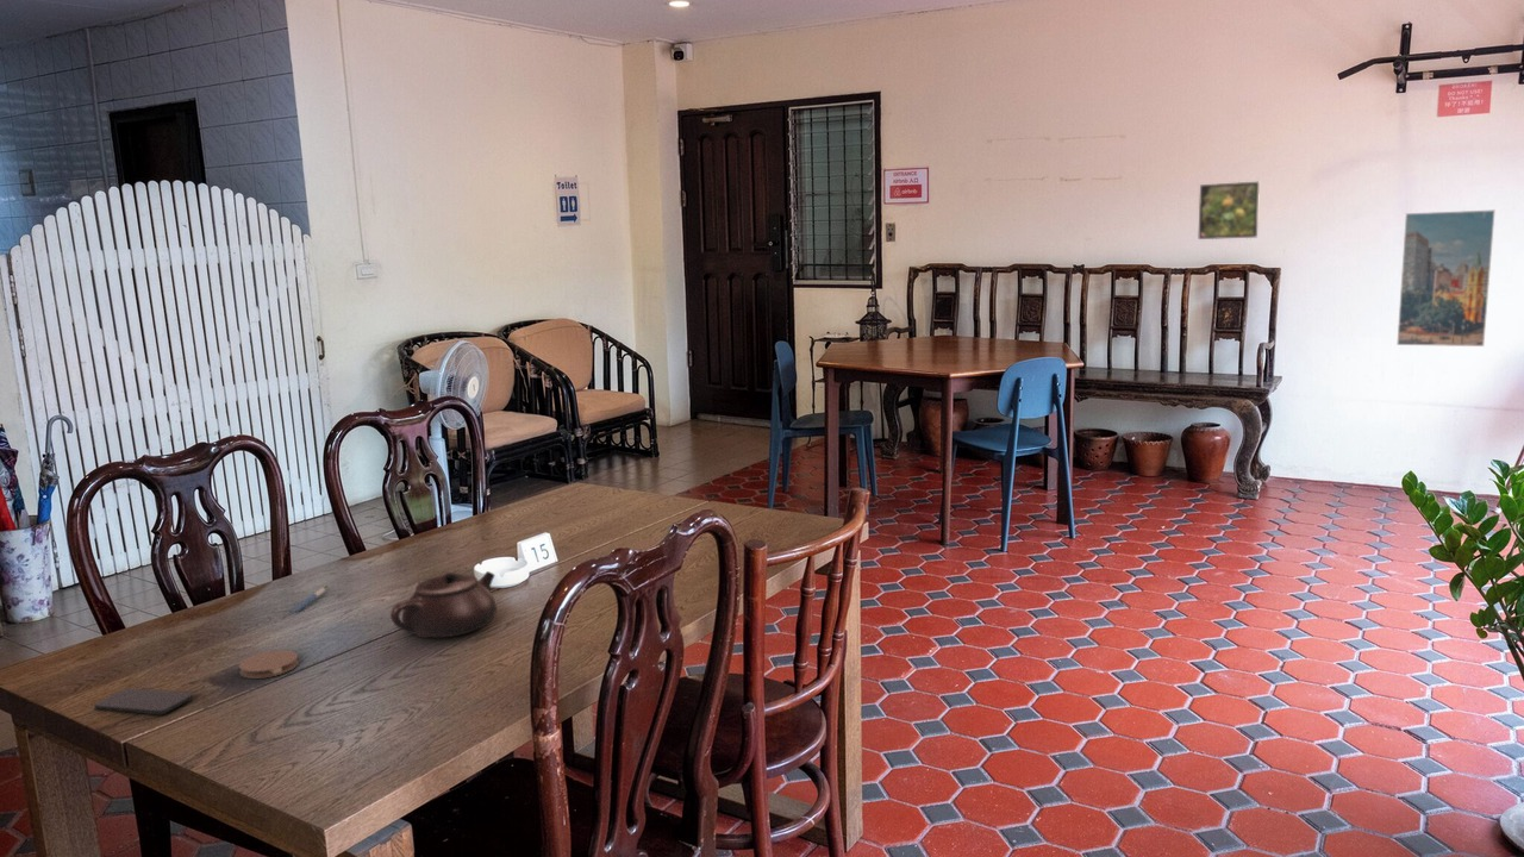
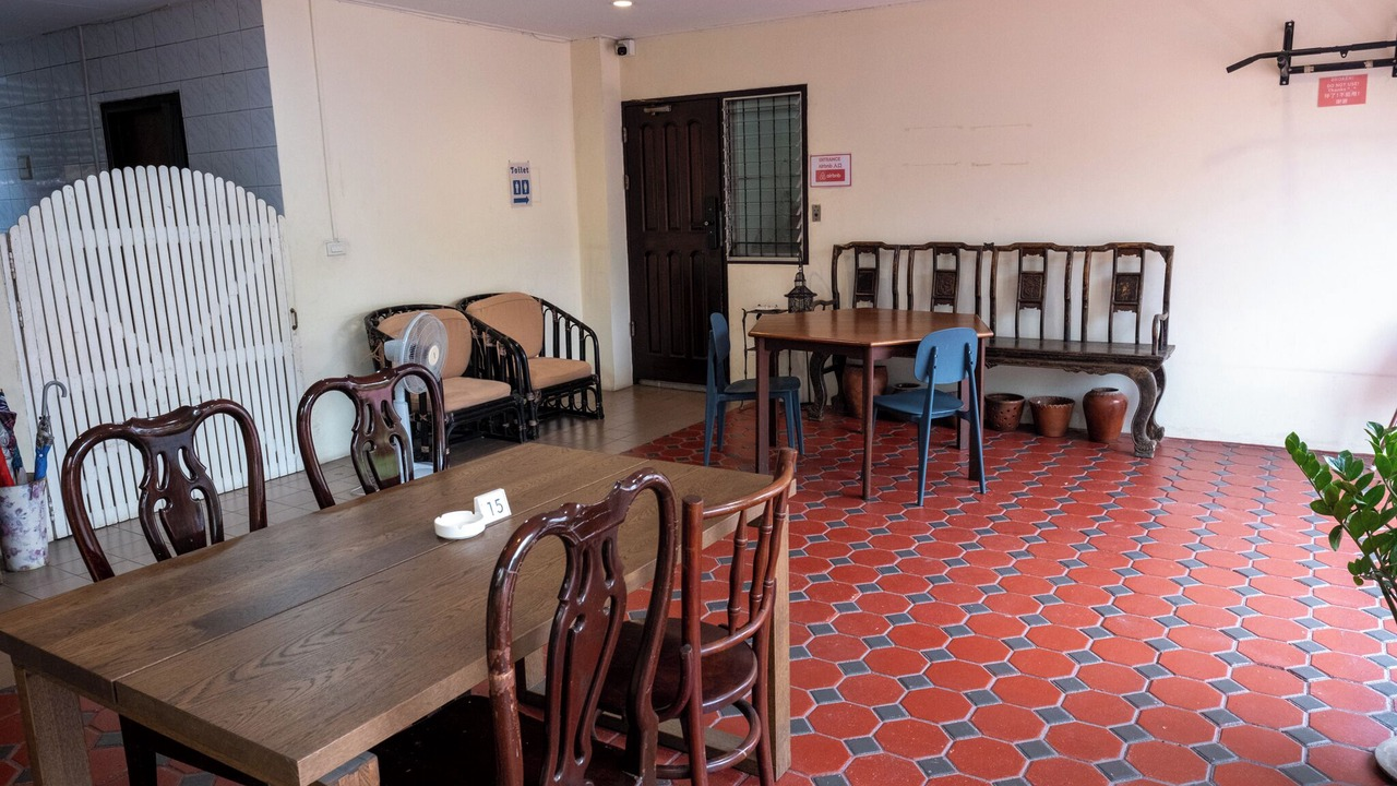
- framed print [1197,181,1261,240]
- coaster [238,649,300,680]
- pen [293,583,331,613]
- teapot [389,570,498,639]
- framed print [1395,208,1497,348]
- smartphone [92,687,195,715]
